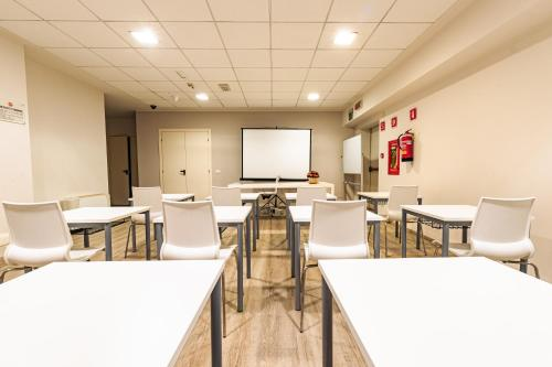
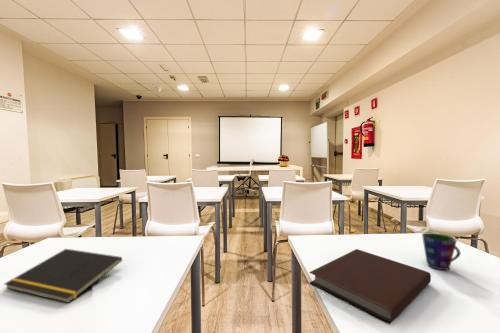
+ cup [421,232,461,271]
+ notebook [308,248,432,325]
+ notepad [3,248,123,304]
